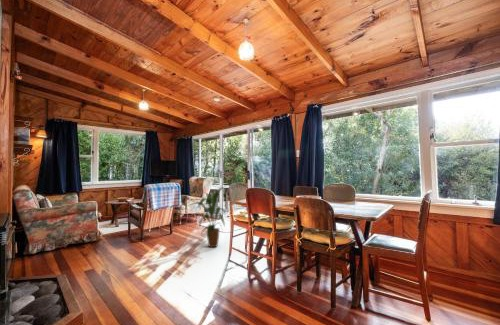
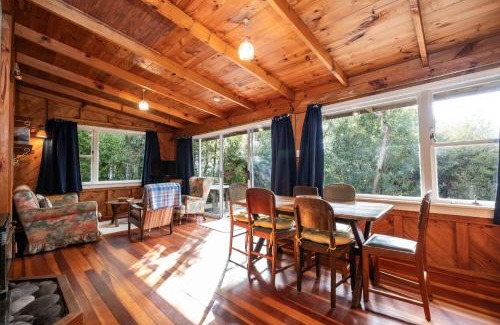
- house plant [186,185,228,248]
